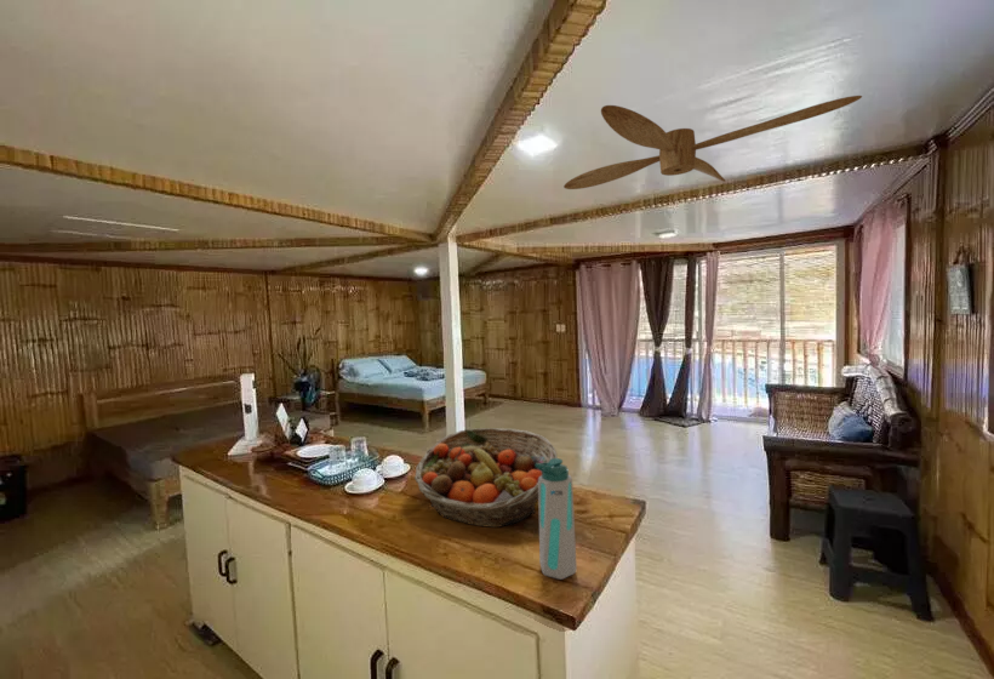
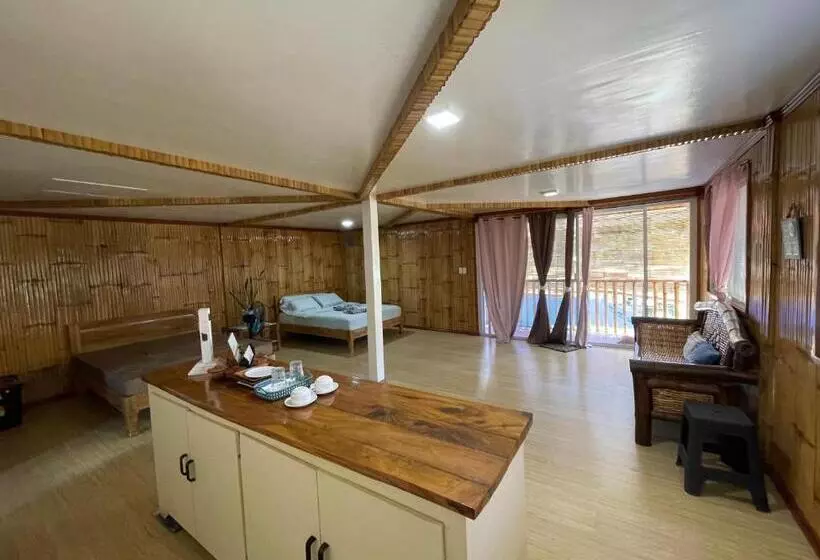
- fruit basket [413,427,559,529]
- ceiling fan [562,95,863,190]
- water bottle [536,457,578,581]
